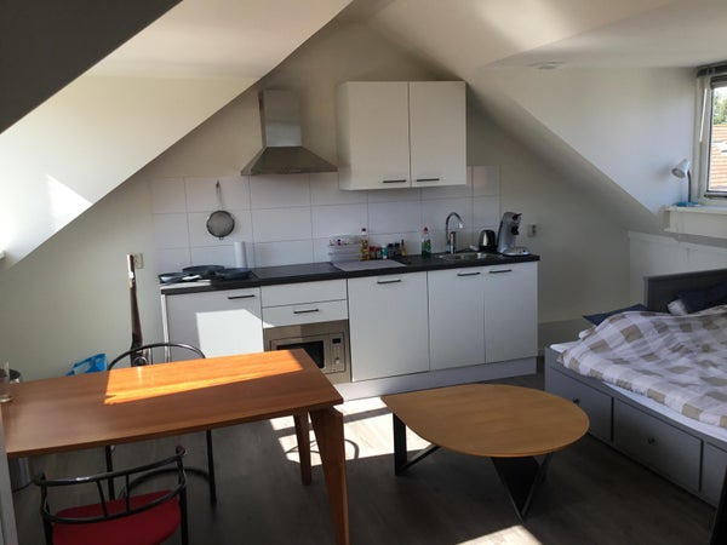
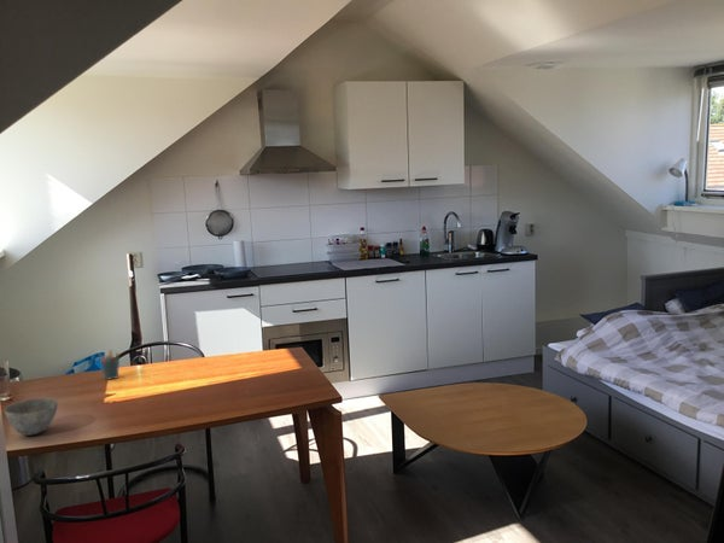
+ pen holder [98,350,121,381]
+ bowl [4,397,59,437]
